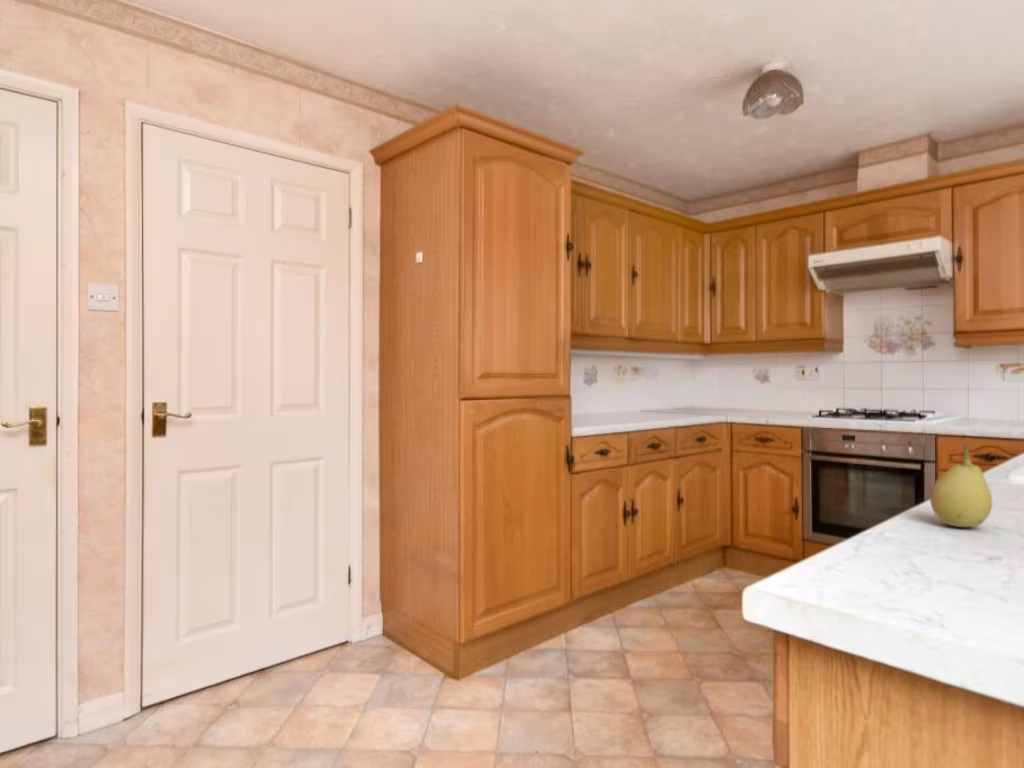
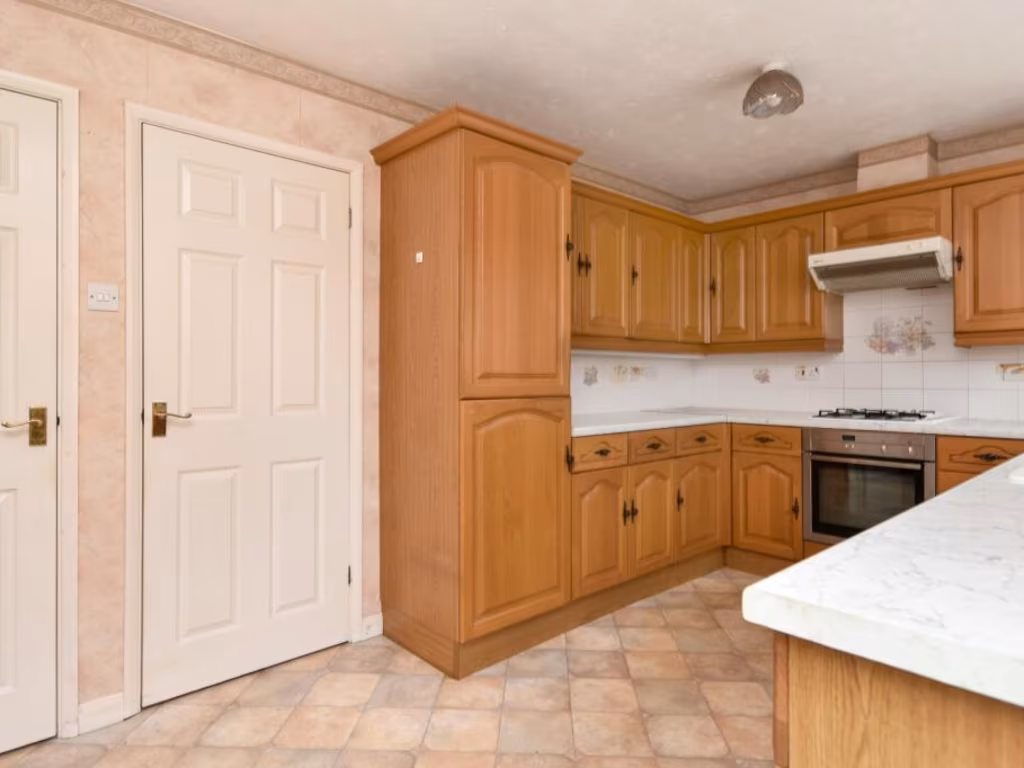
- fruit [929,443,993,528]
